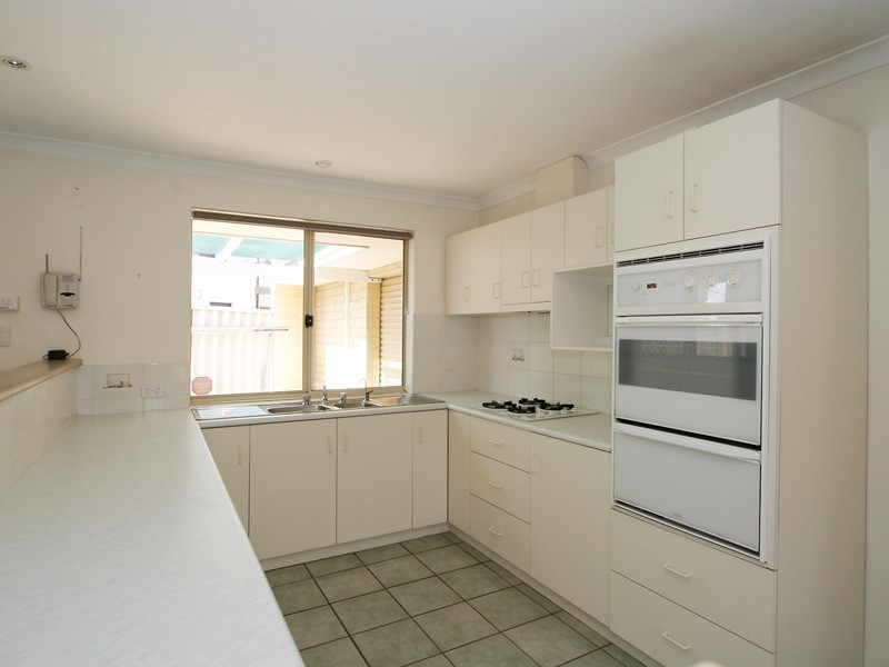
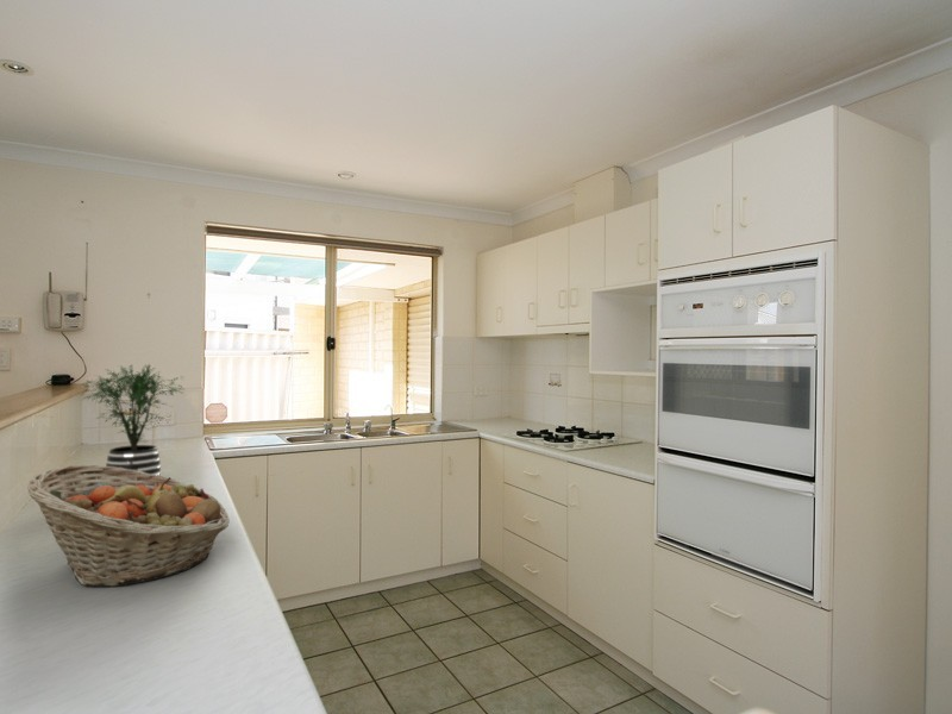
+ potted plant [80,363,187,476]
+ fruit basket [26,464,231,588]
